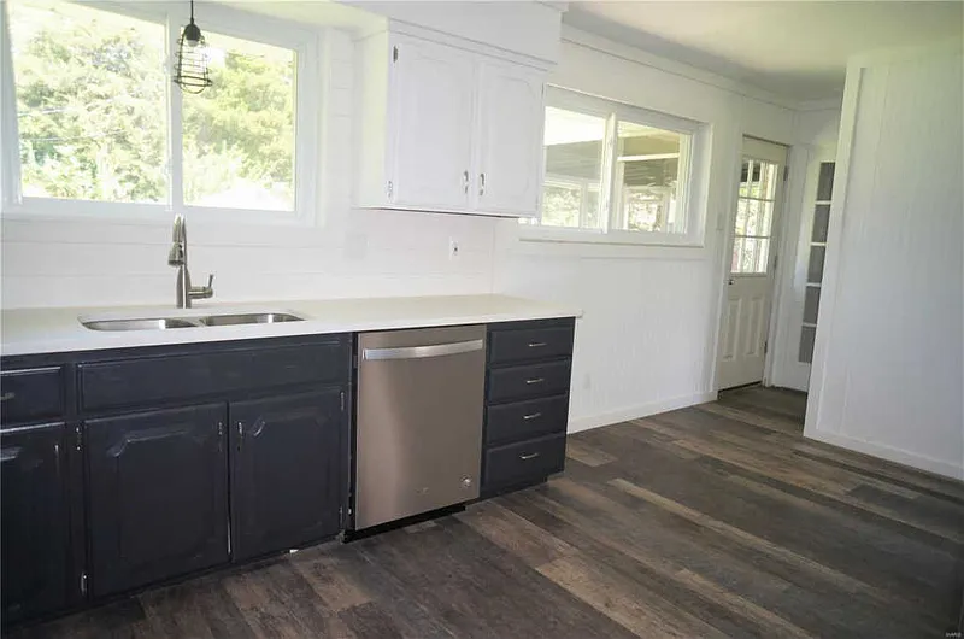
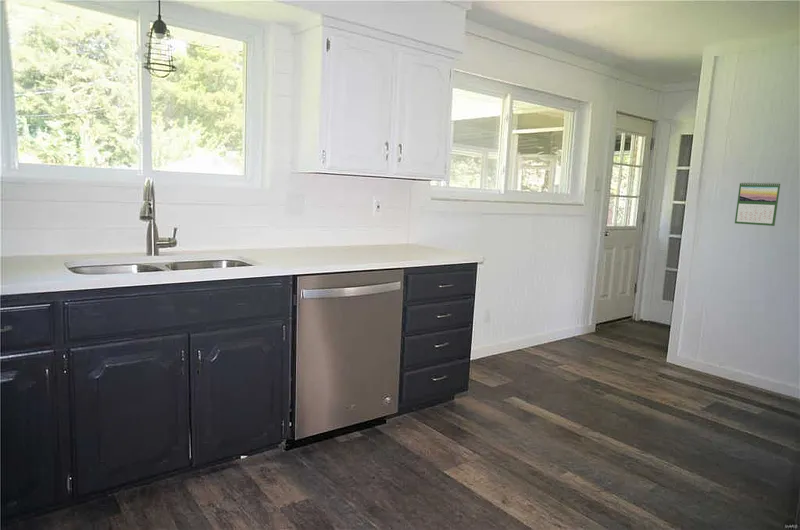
+ calendar [734,181,781,227]
